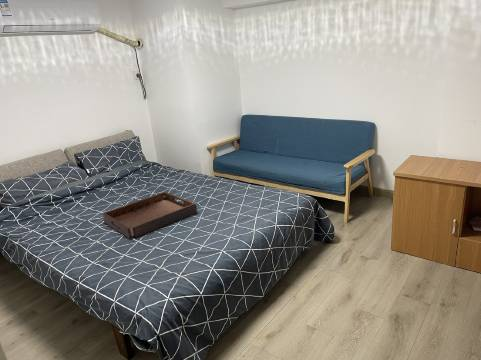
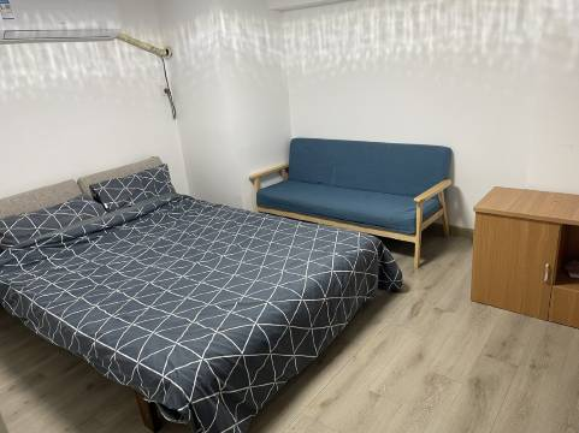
- serving tray [101,191,198,239]
